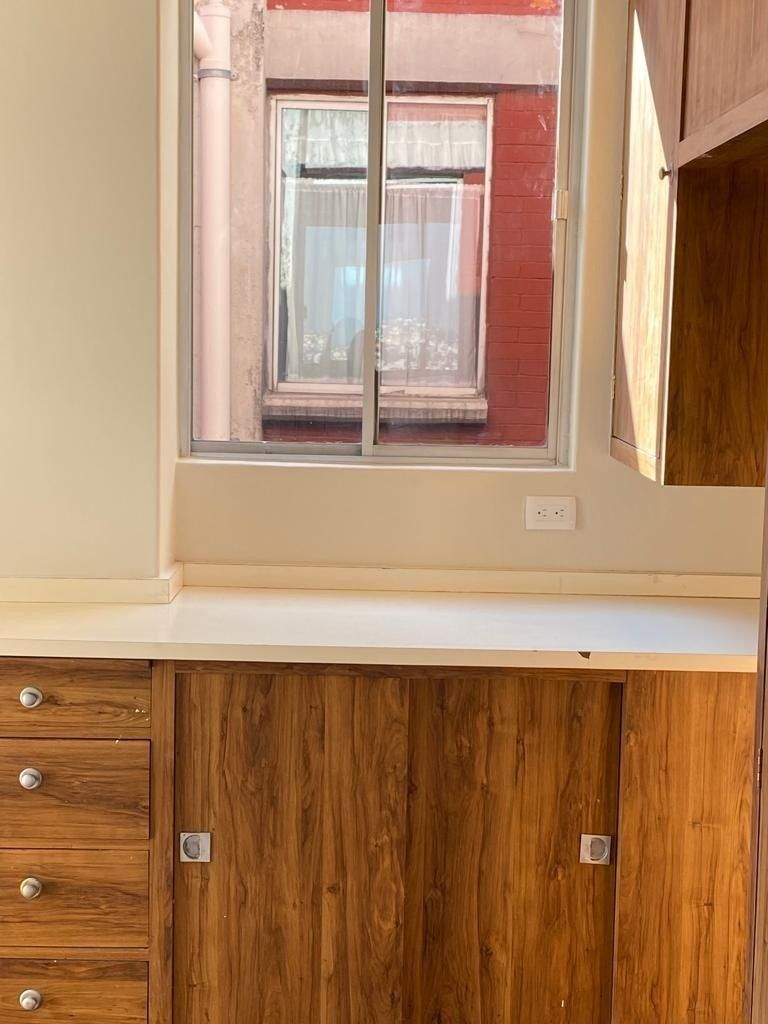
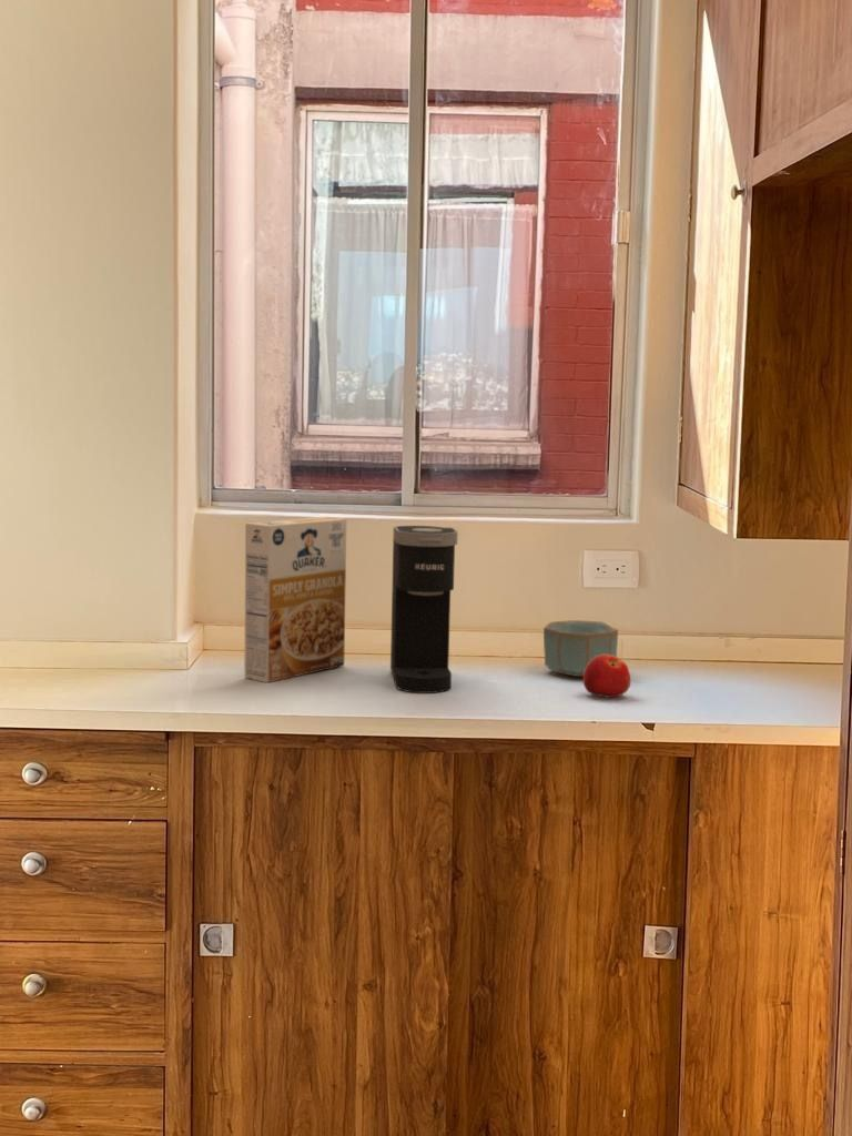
+ coffee maker [389,525,459,694]
+ bowl [542,619,619,678]
+ cereal box [243,516,347,683]
+ apple [582,655,631,699]
